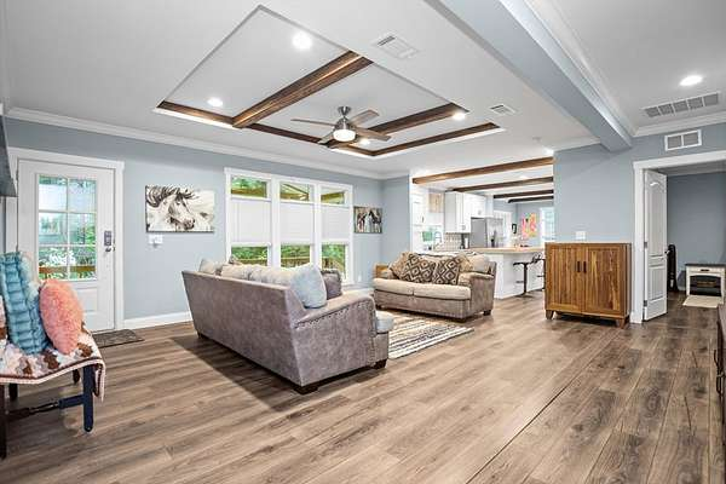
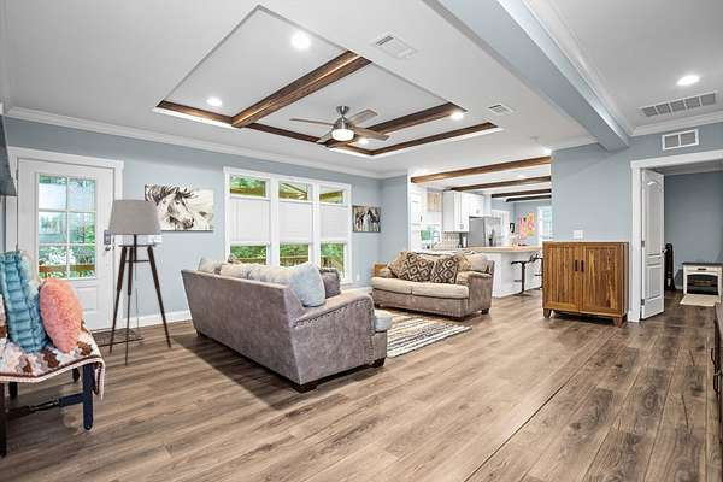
+ floor lamp [106,199,172,366]
